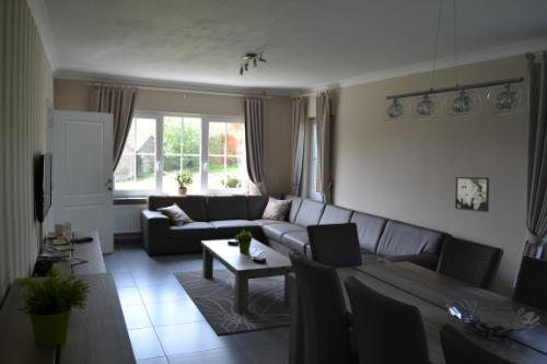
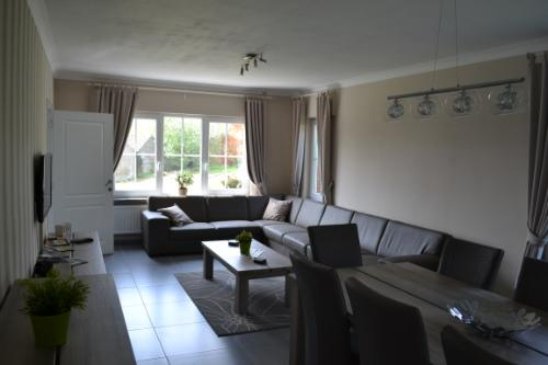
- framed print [454,176,490,213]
